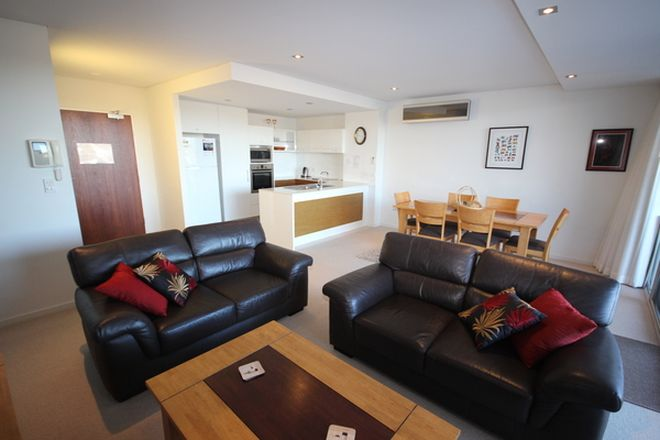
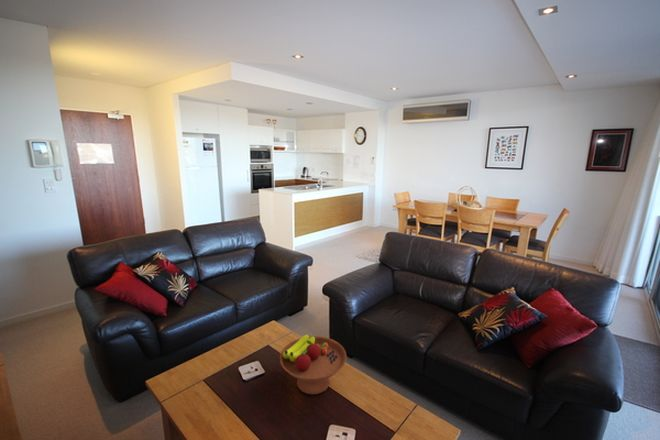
+ fruit bowl [279,334,347,395]
